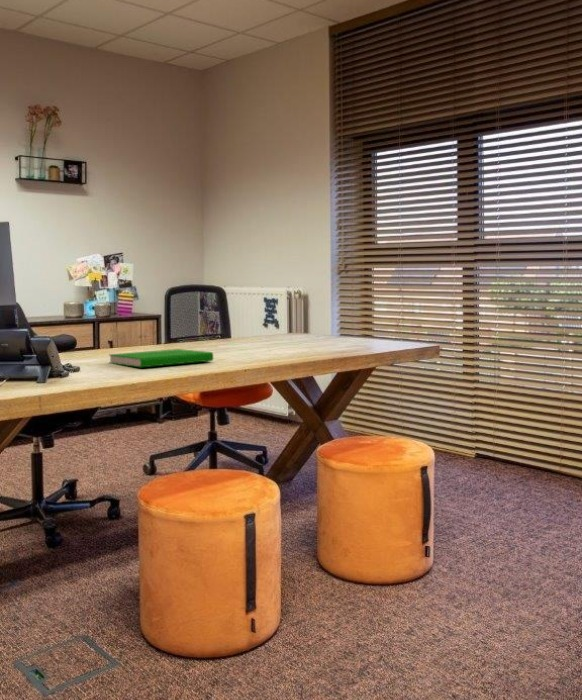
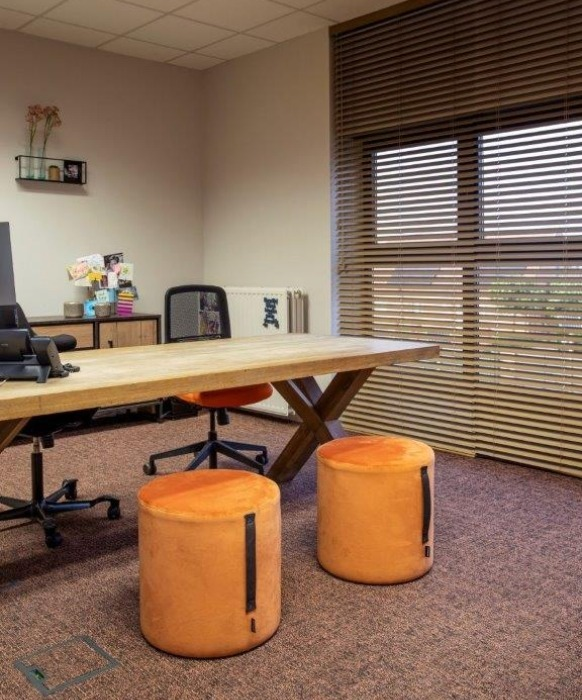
- book [108,348,214,368]
